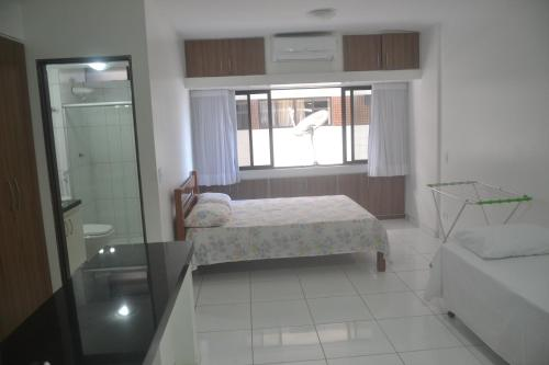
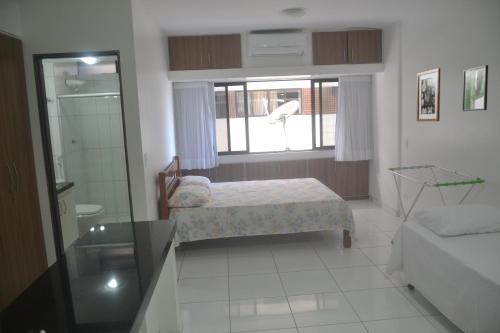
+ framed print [461,64,489,112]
+ wall art [416,67,441,122]
